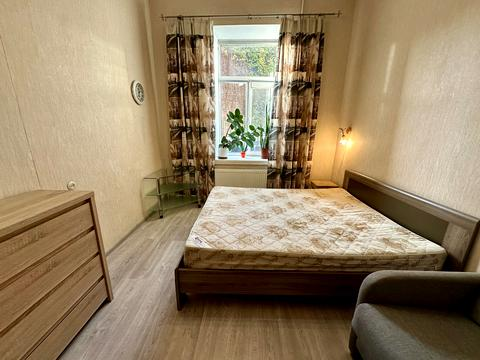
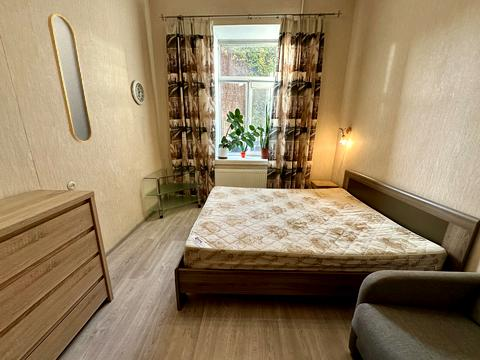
+ home mirror [47,13,93,143]
